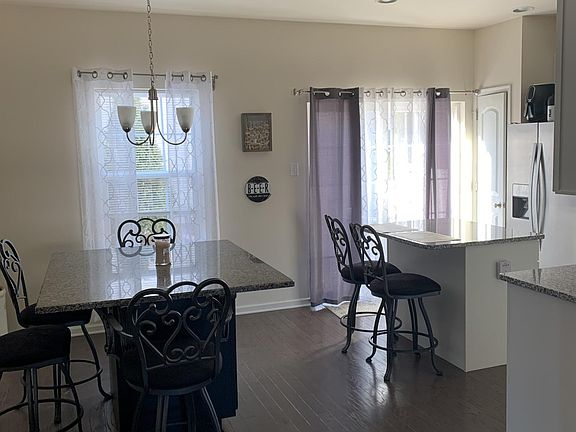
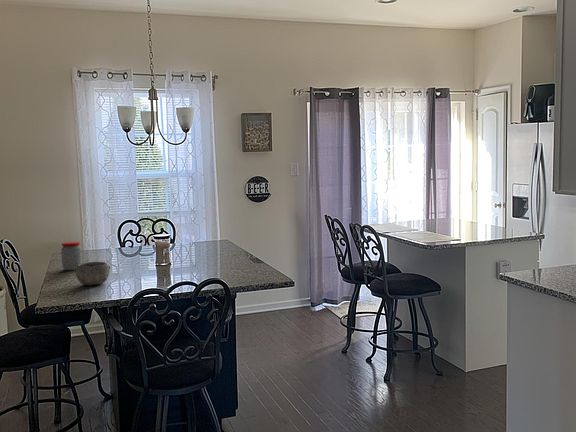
+ jar [60,241,83,271]
+ bowl [73,261,111,286]
